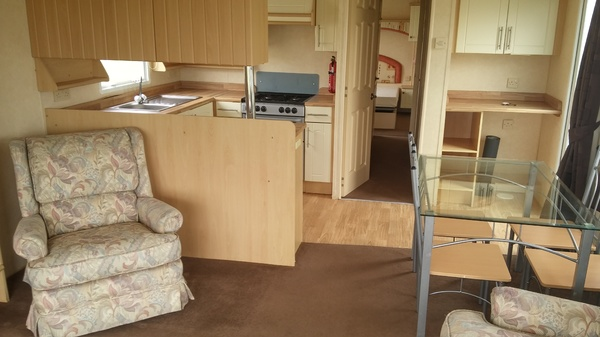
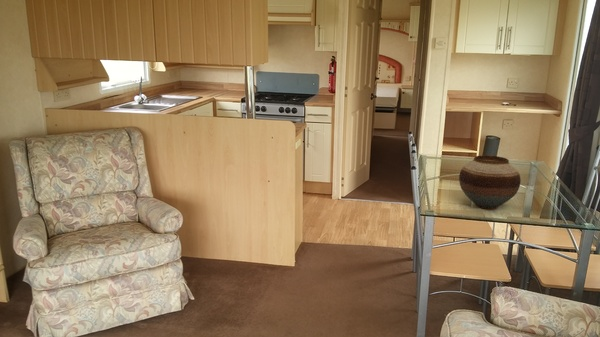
+ vase [458,154,522,210]
